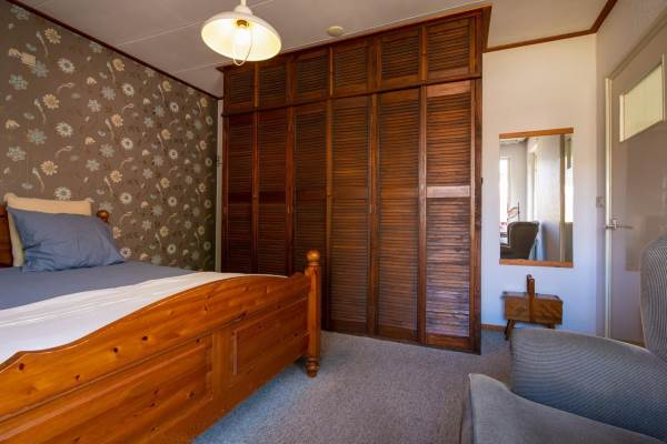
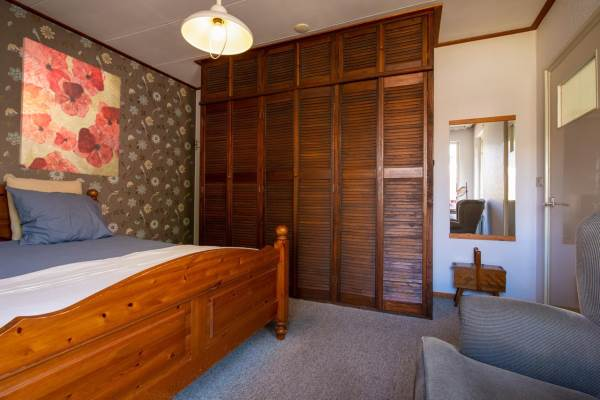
+ wall art [18,36,122,178]
